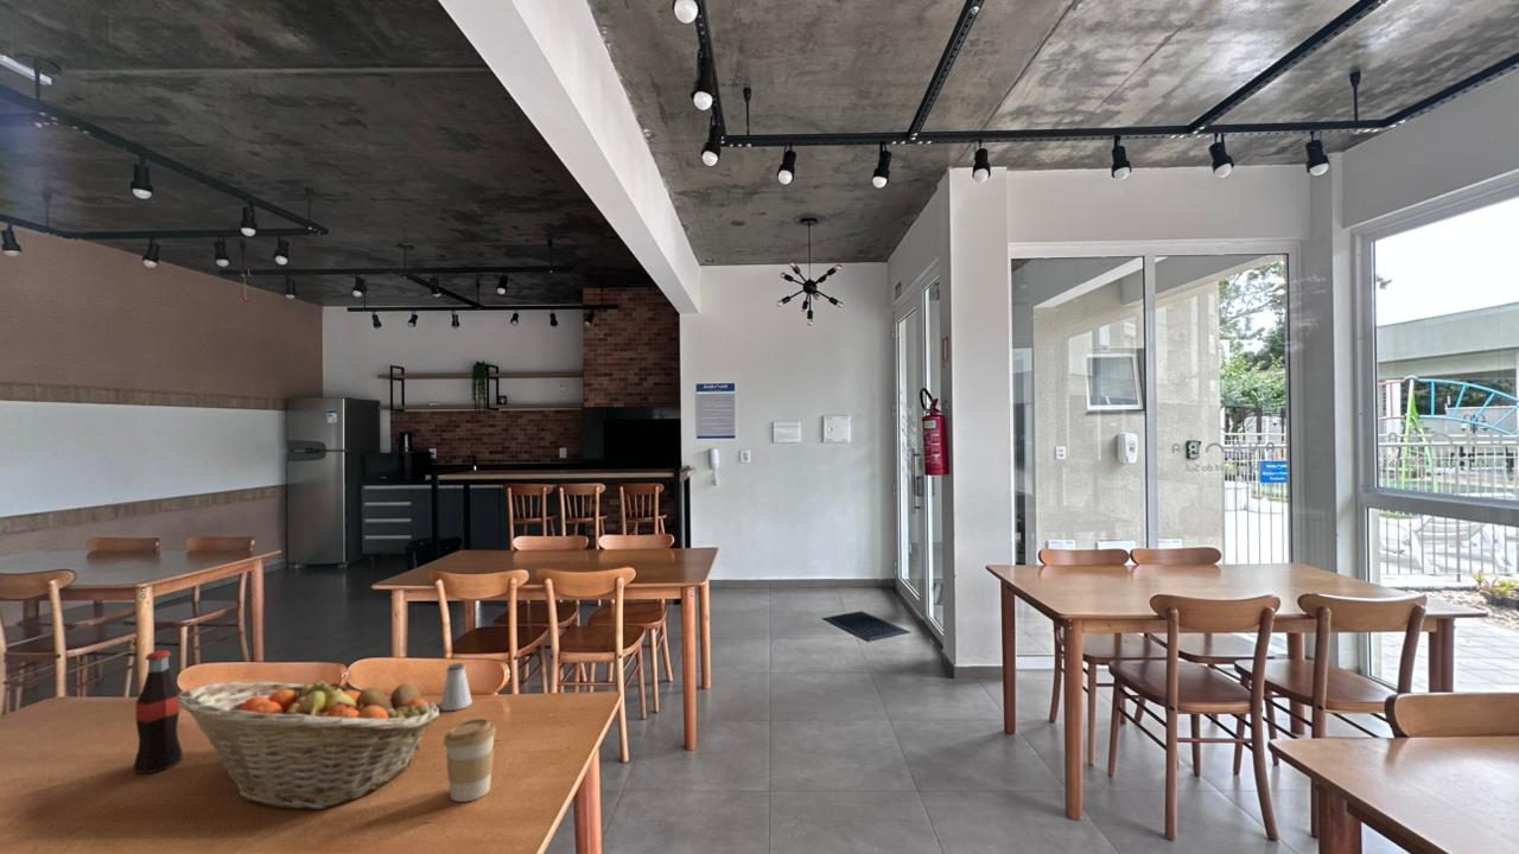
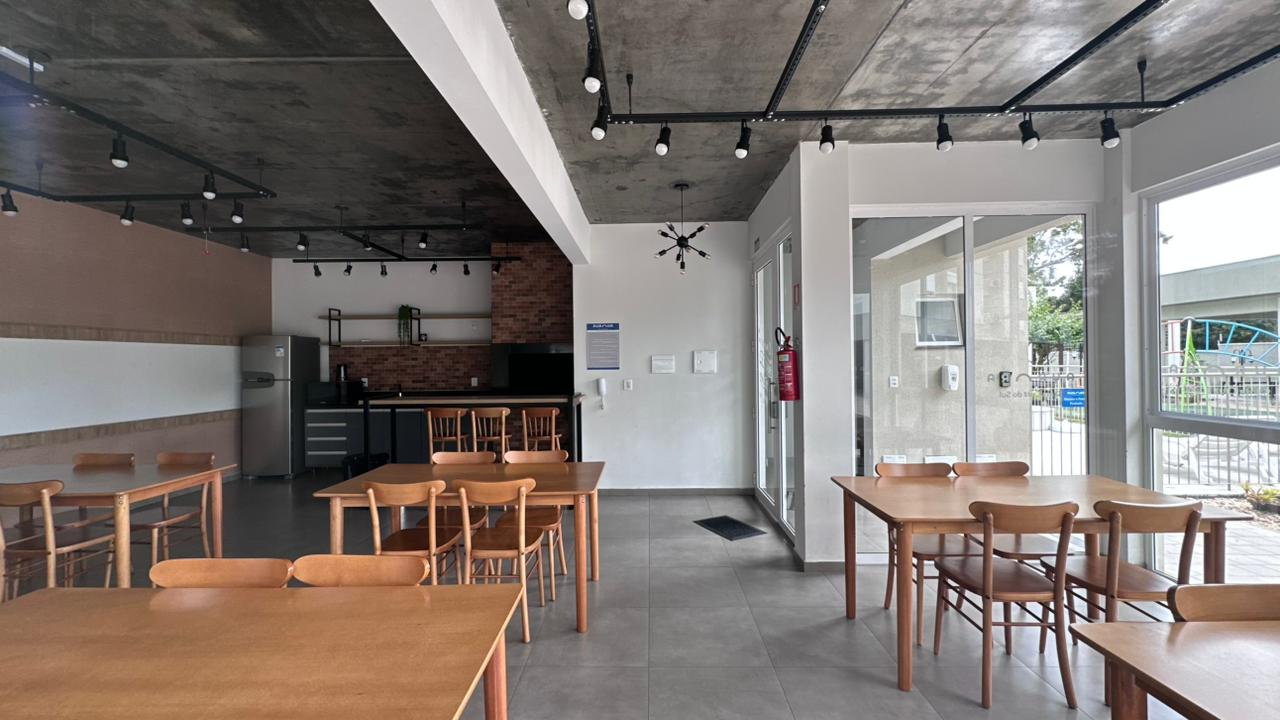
- saltshaker [439,662,472,712]
- bottle [132,649,184,775]
- fruit basket [177,673,441,810]
- coffee cup [443,718,497,803]
